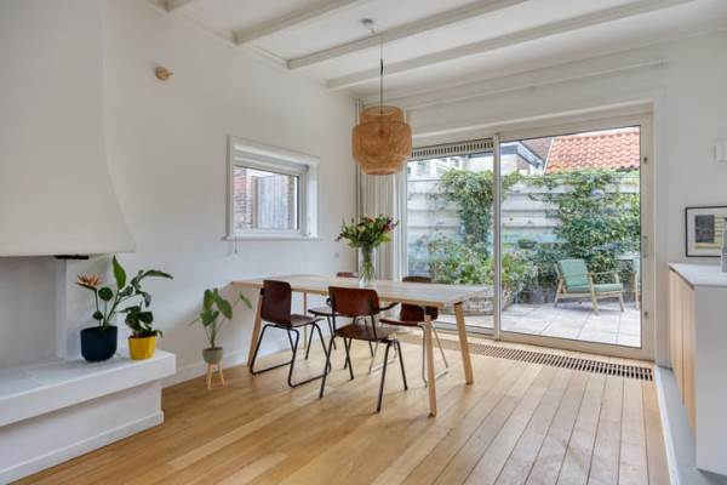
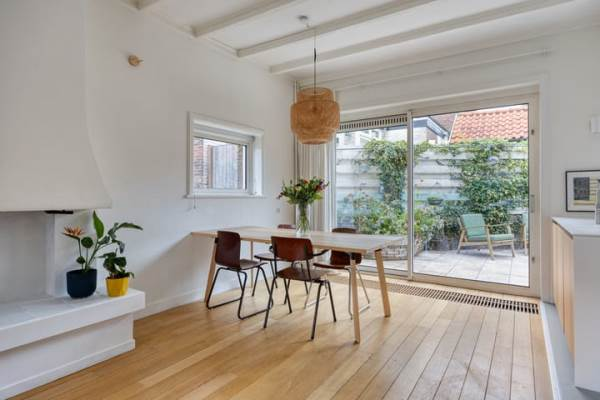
- house plant [188,286,254,390]
